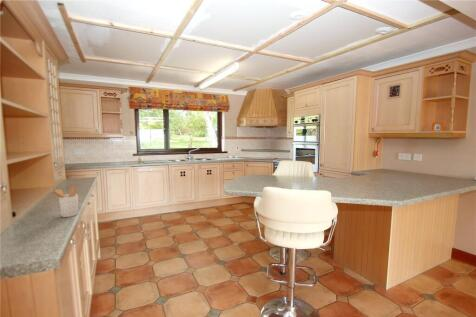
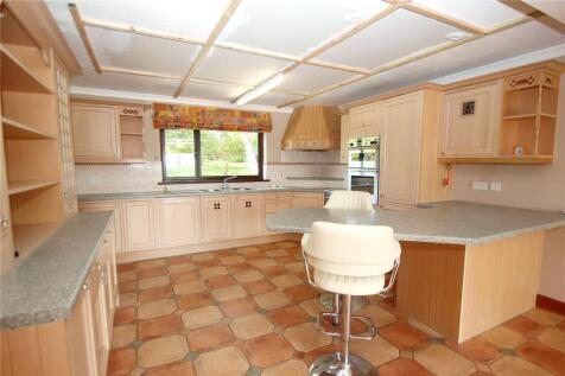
- utensil holder [49,186,79,218]
